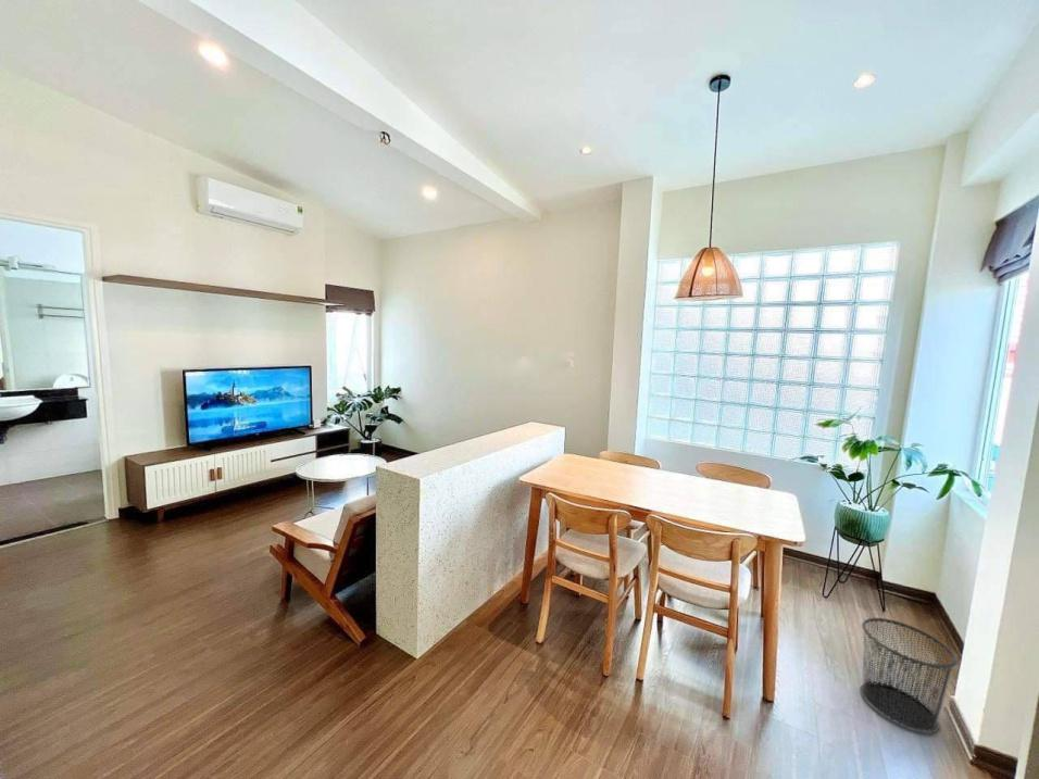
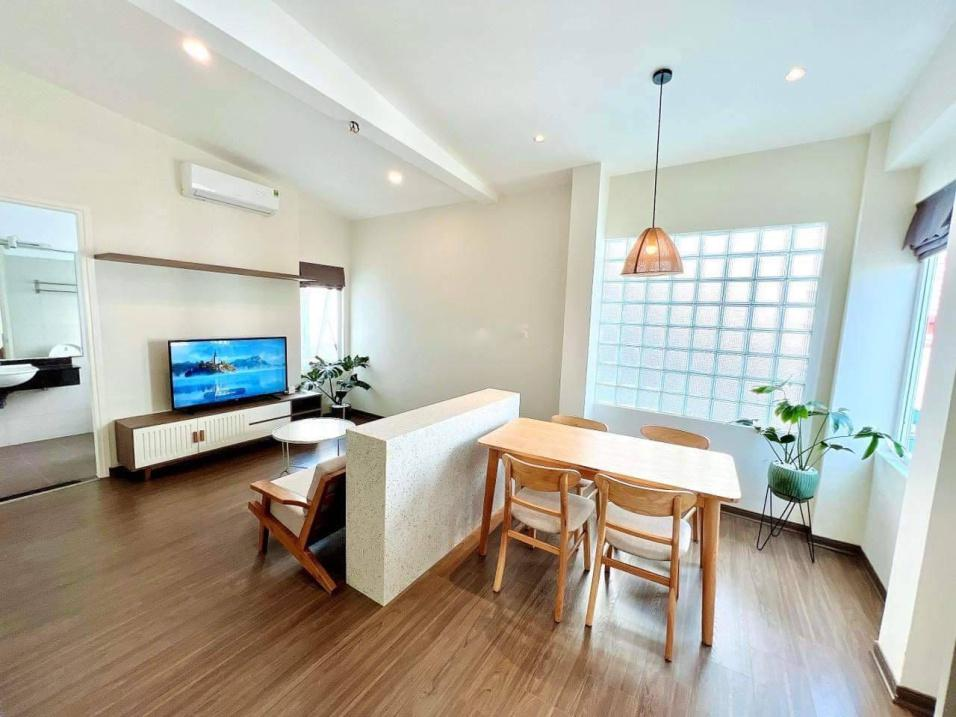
- waste bin [860,617,959,734]
